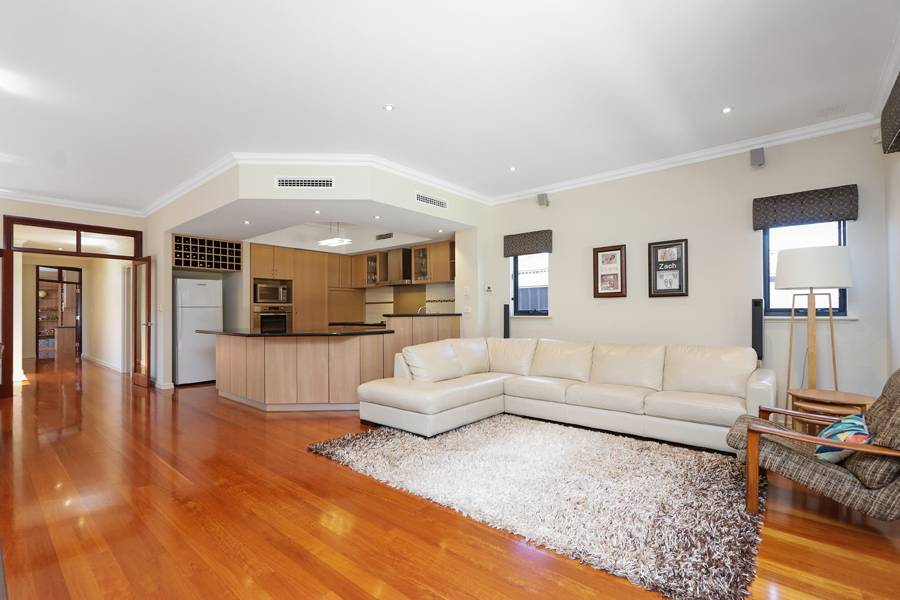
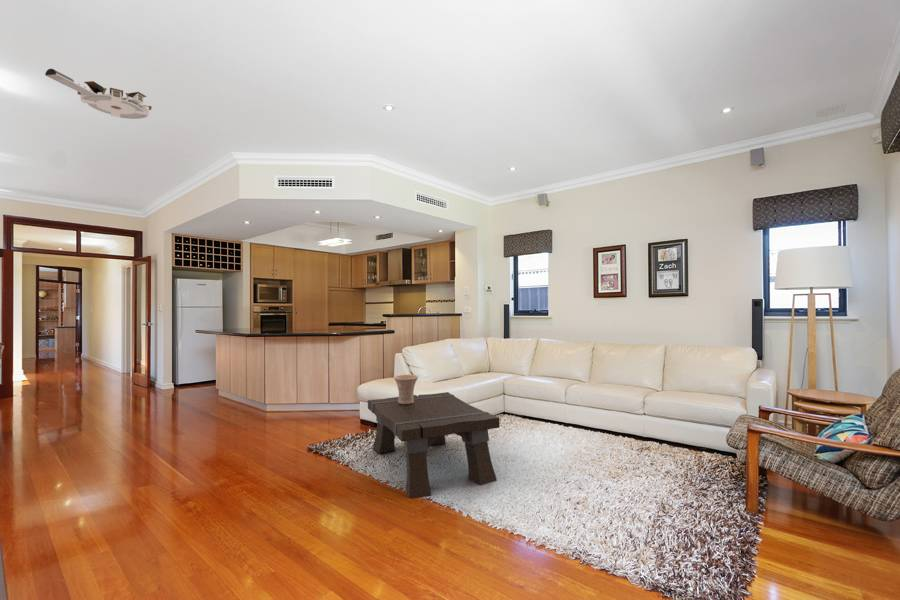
+ vase [393,374,419,404]
+ architectural model [44,68,153,120]
+ coffee table [367,391,501,499]
